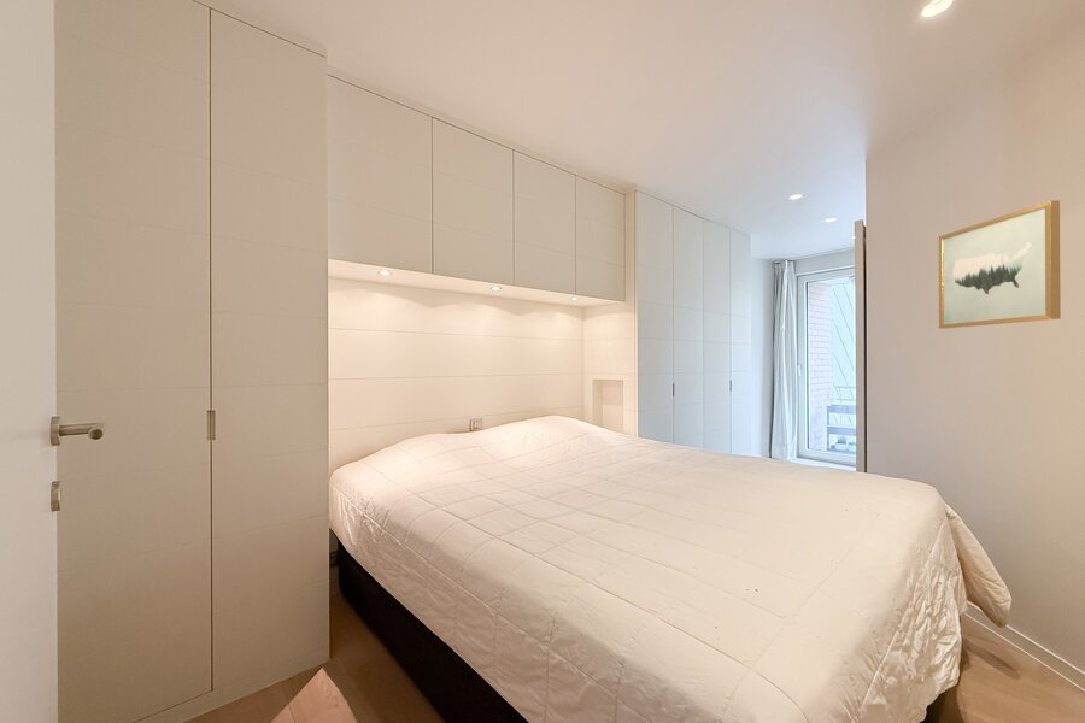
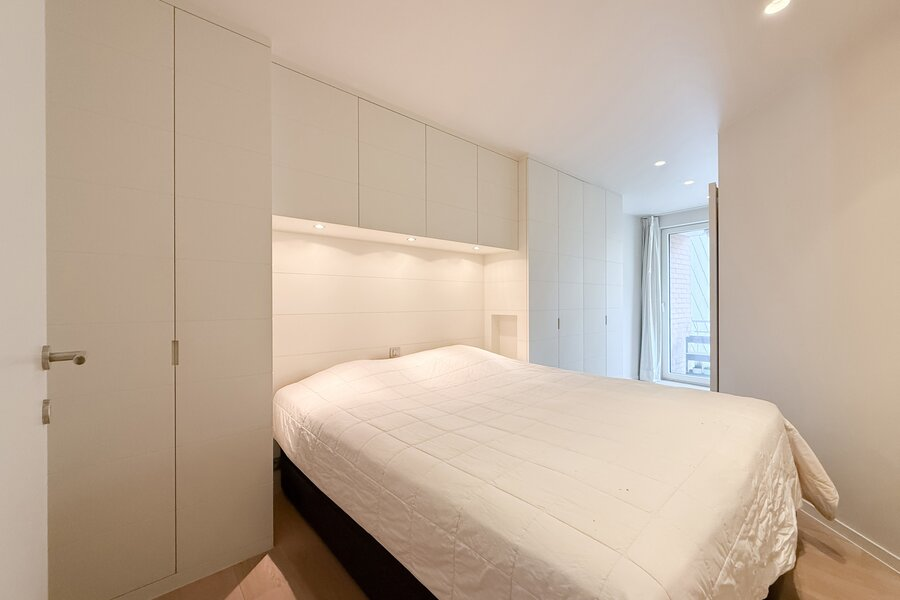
- wall art [938,199,1062,330]
